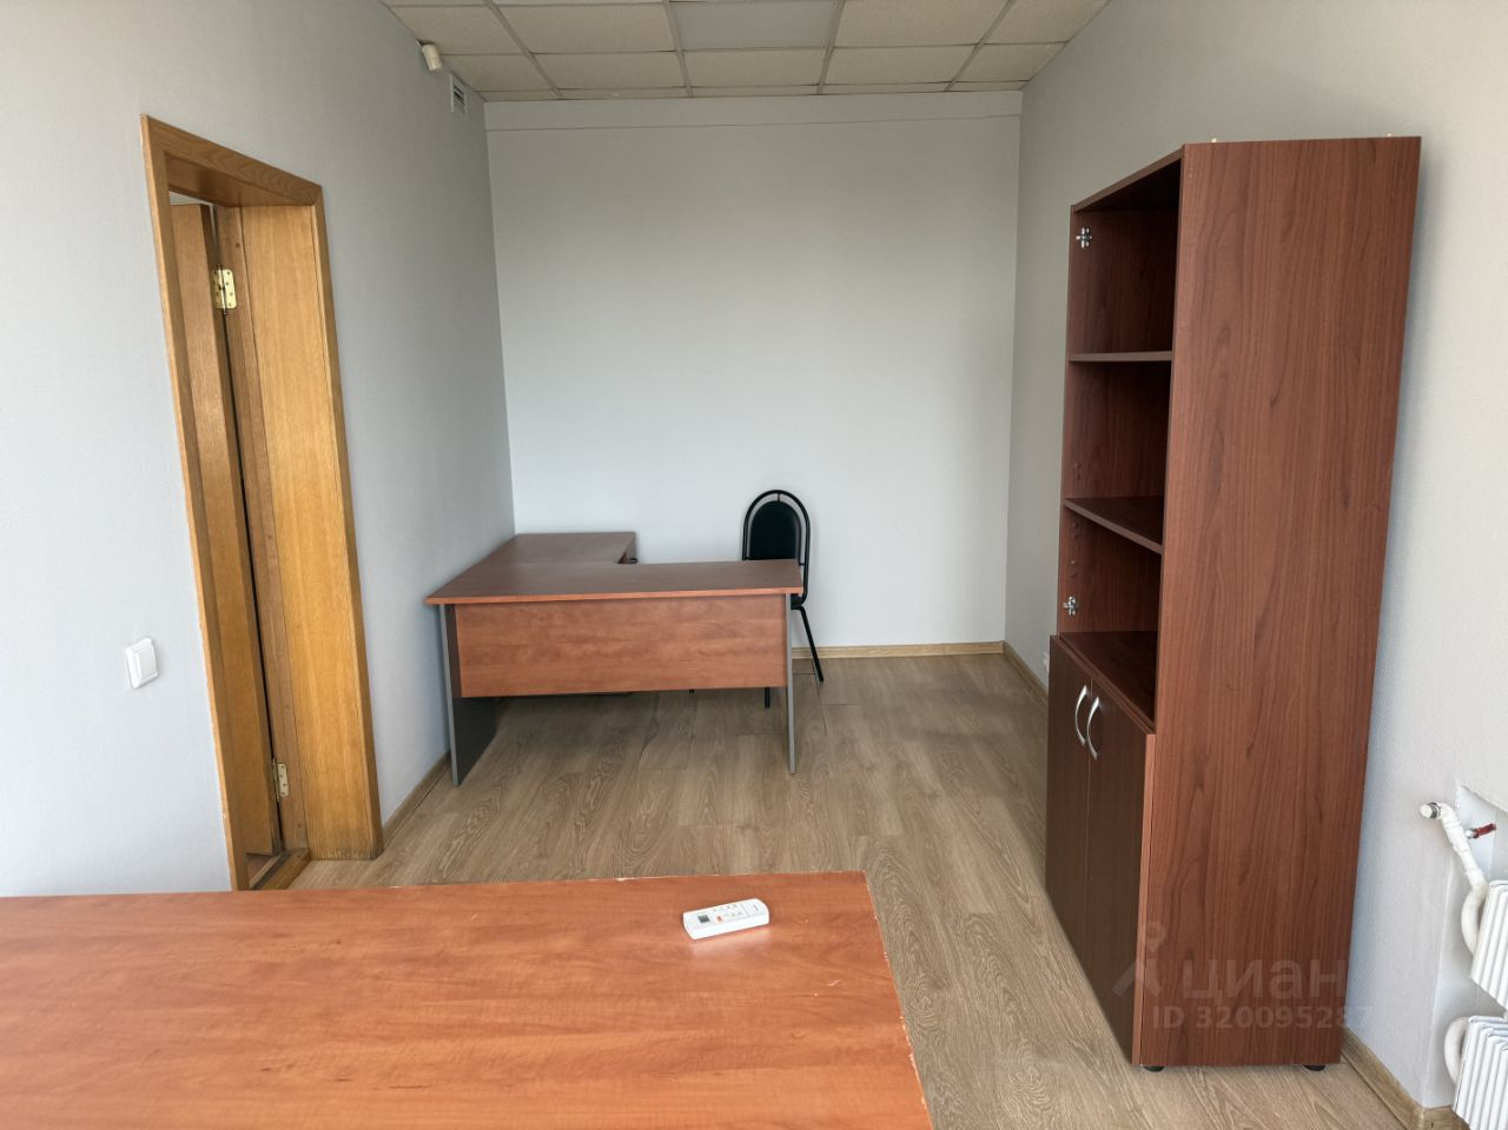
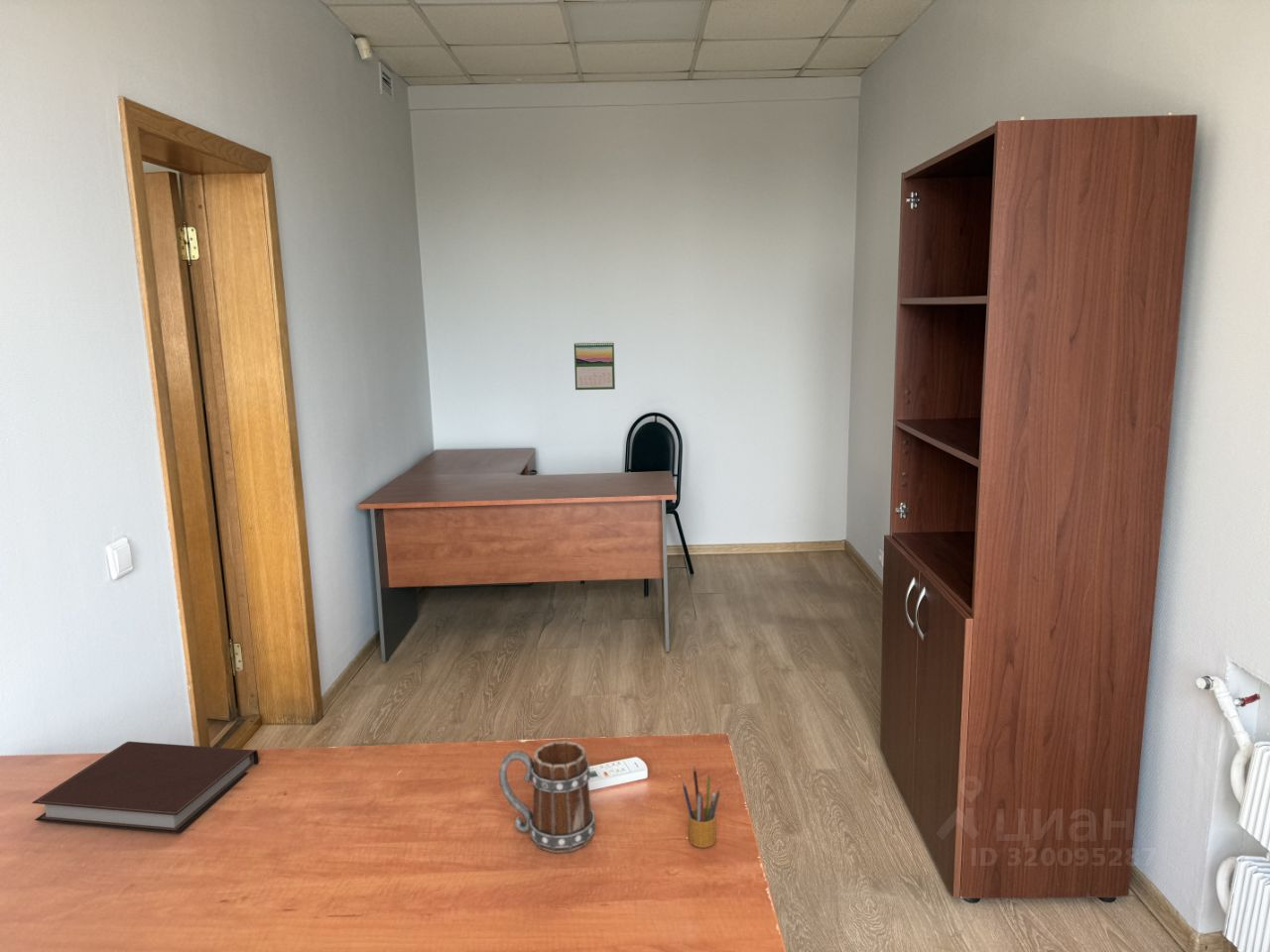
+ notebook [31,741,260,834]
+ pencil box [682,765,721,849]
+ mug [498,740,596,854]
+ calendar [573,340,616,391]
